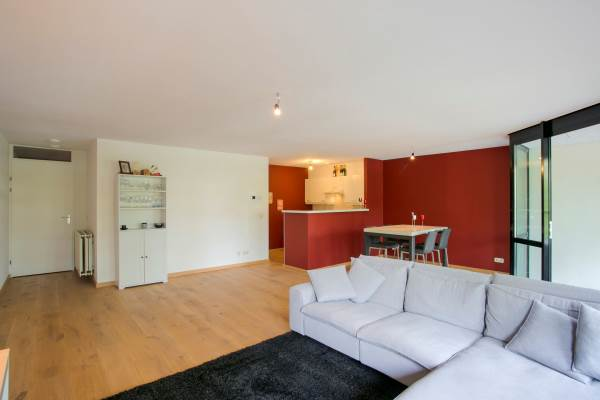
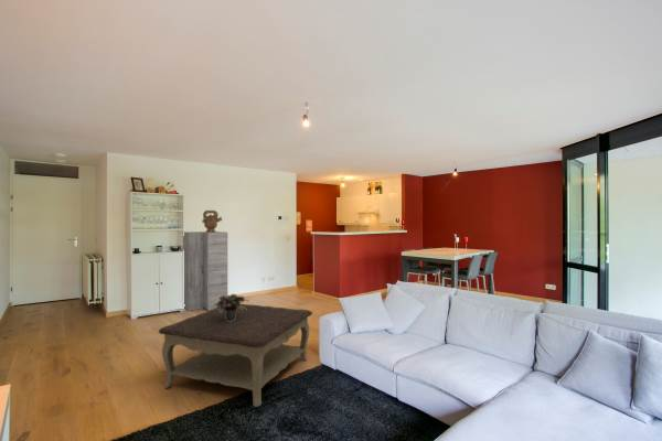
+ decorative urn [201,209,223,233]
+ cabinet [182,230,228,312]
+ potted plant [213,293,250,322]
+ coffee table [158,303,313,408]
